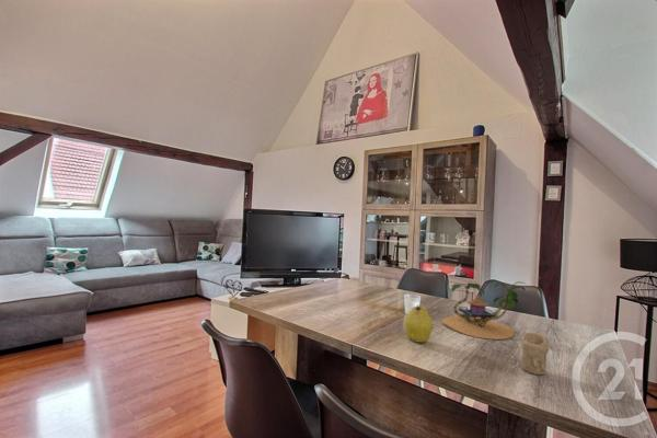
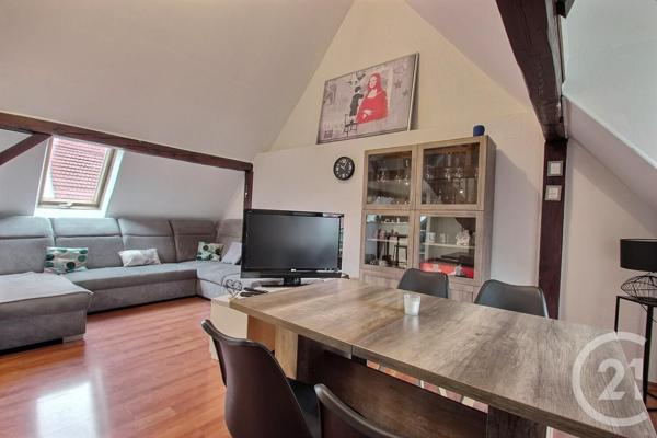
- plant [441,280,528,341]
- fruit [403,304,434,344]
- candle [520,332,550,376]
